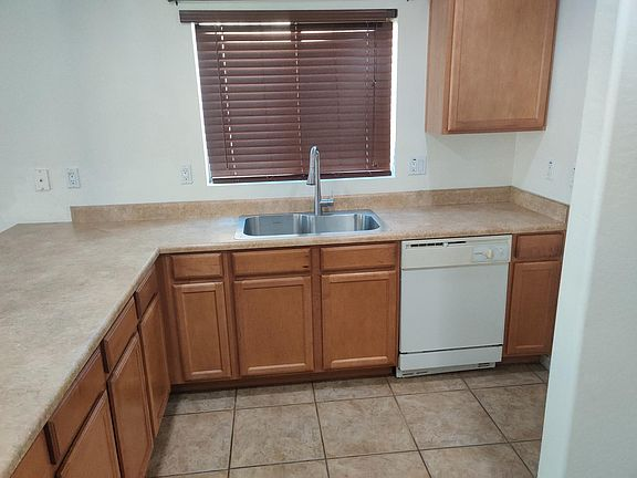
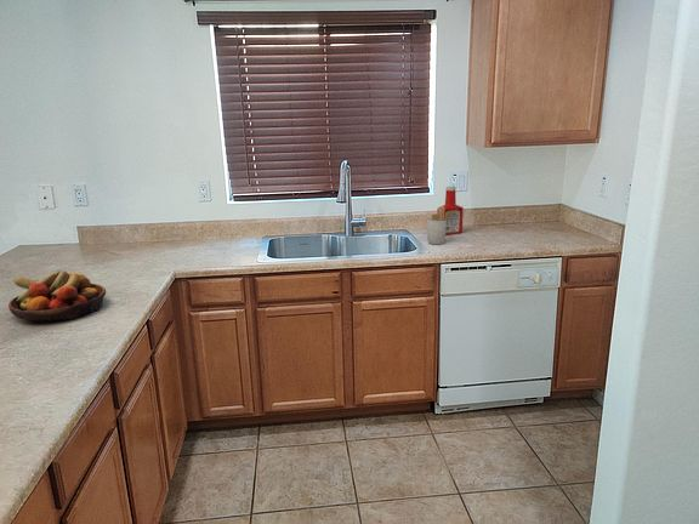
+ utensil holder [426,205,455,245]
+ fruit bowl [7,269,107,323]
+ soap bottle [436,186,465,237]
